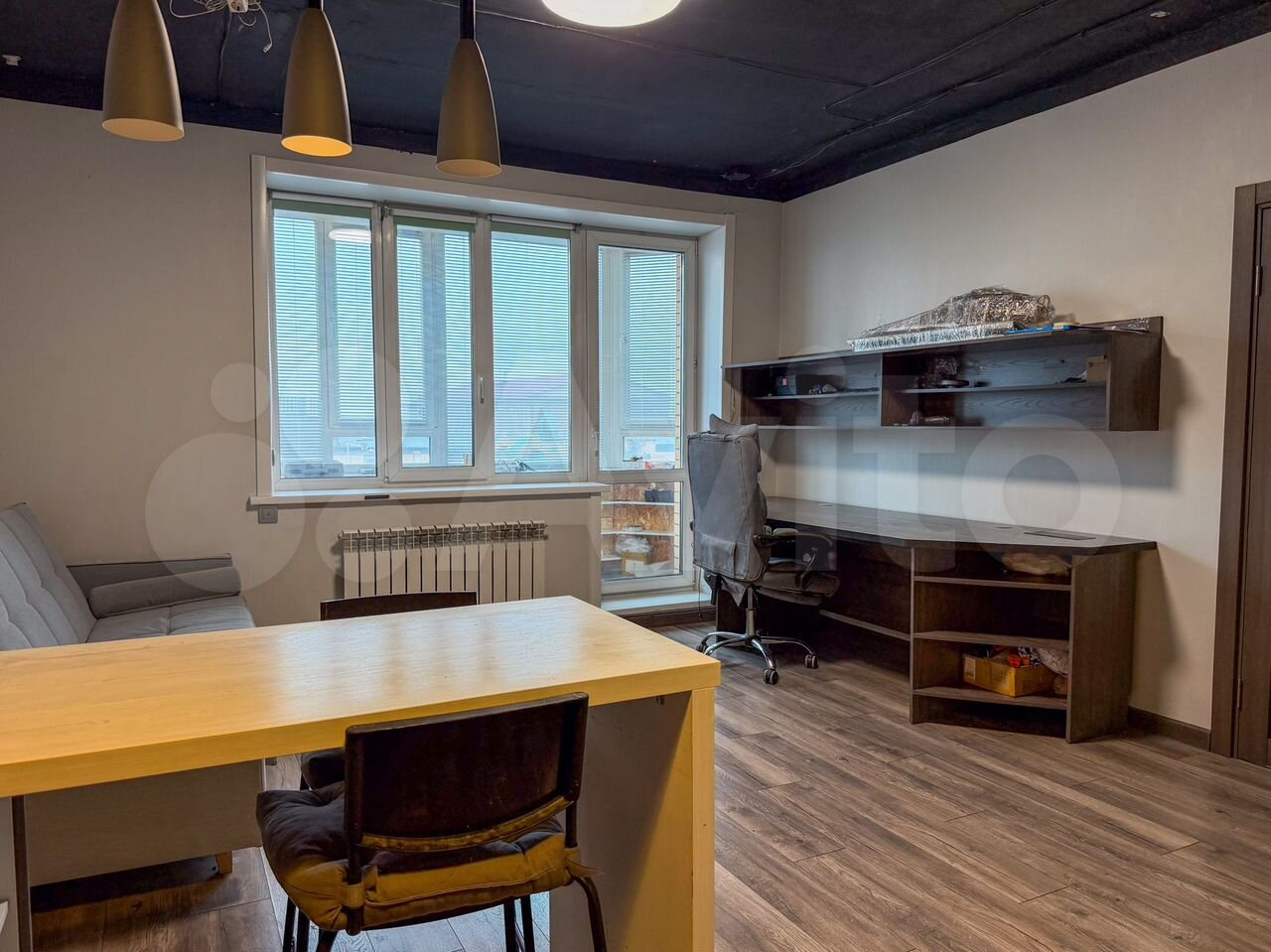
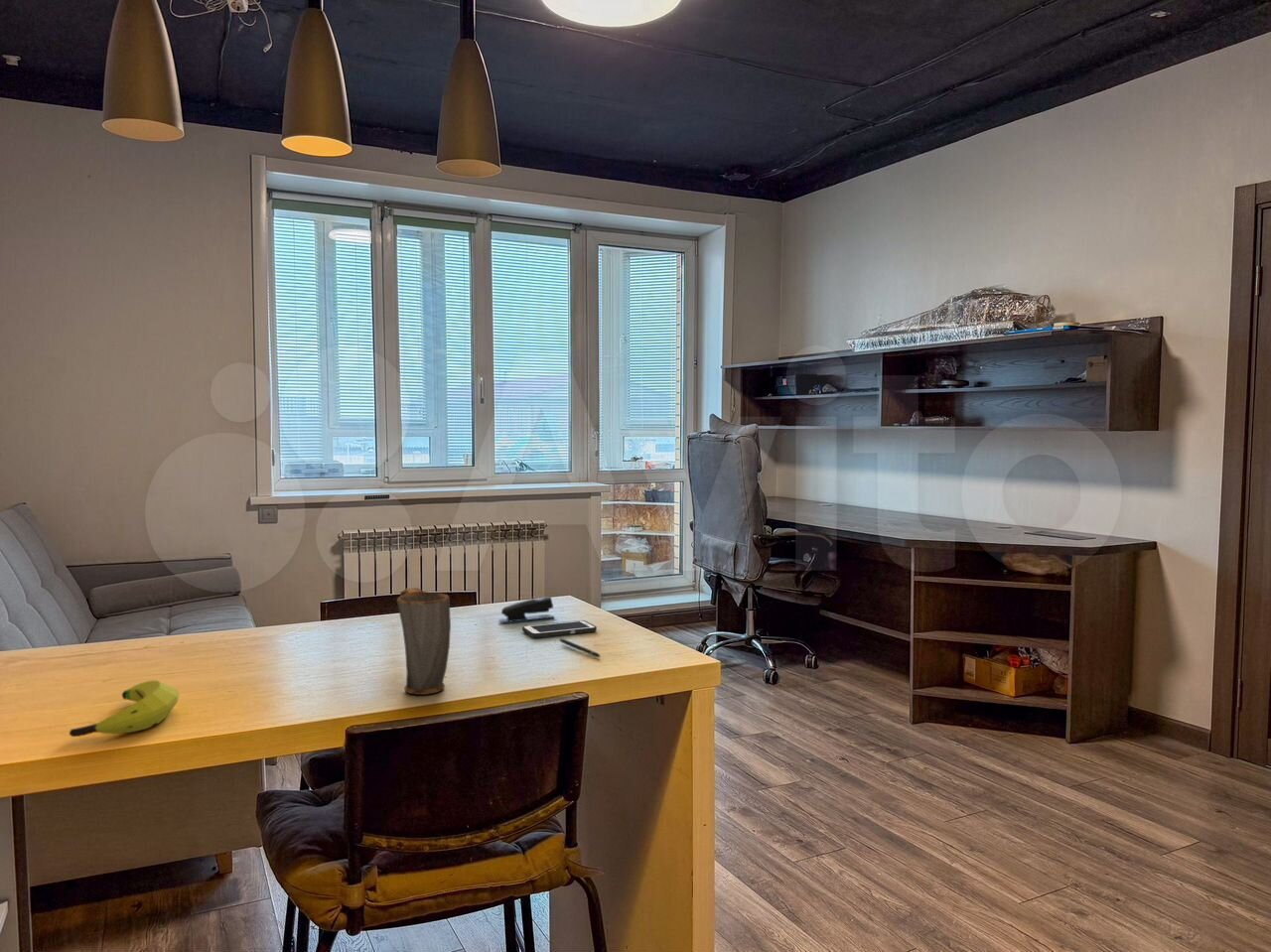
+ cell phone [521,619,598,638]
+ stapler [497,596,555,623]
+ pen [559,637,602,658]
+ mug [396,587,452,696]
+ banana [69,680,180,738]
